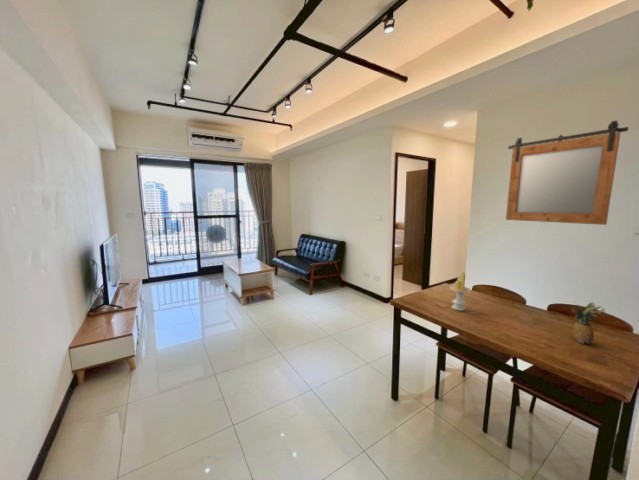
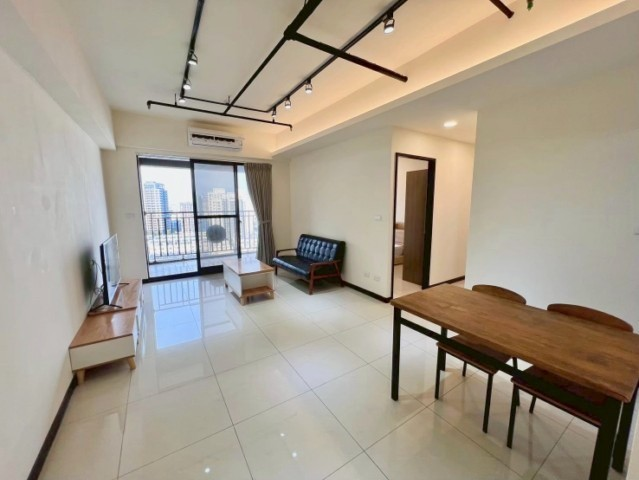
- mirror [505,119,630,226]
- candle [448,271,472,312]
- fruit [571,300,607,345]
